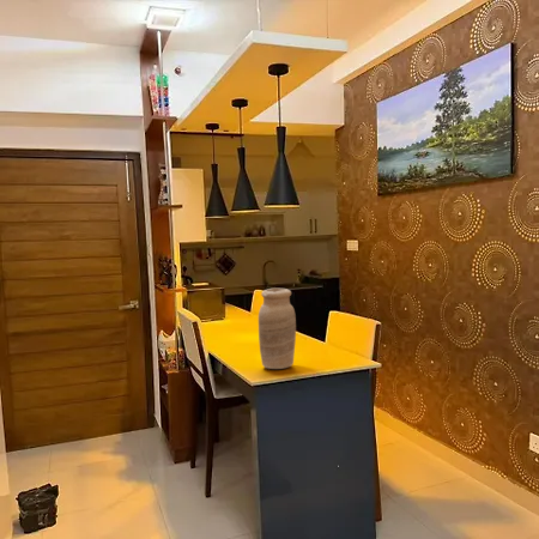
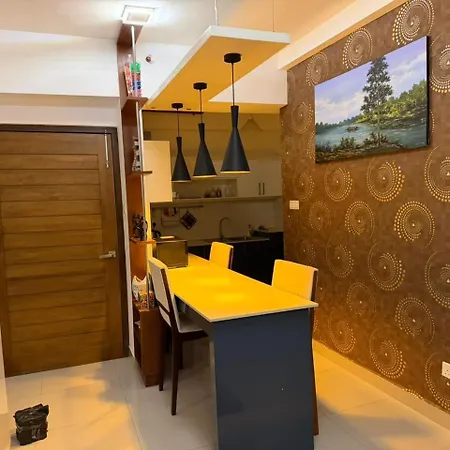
- vase [258,287,297,370]
